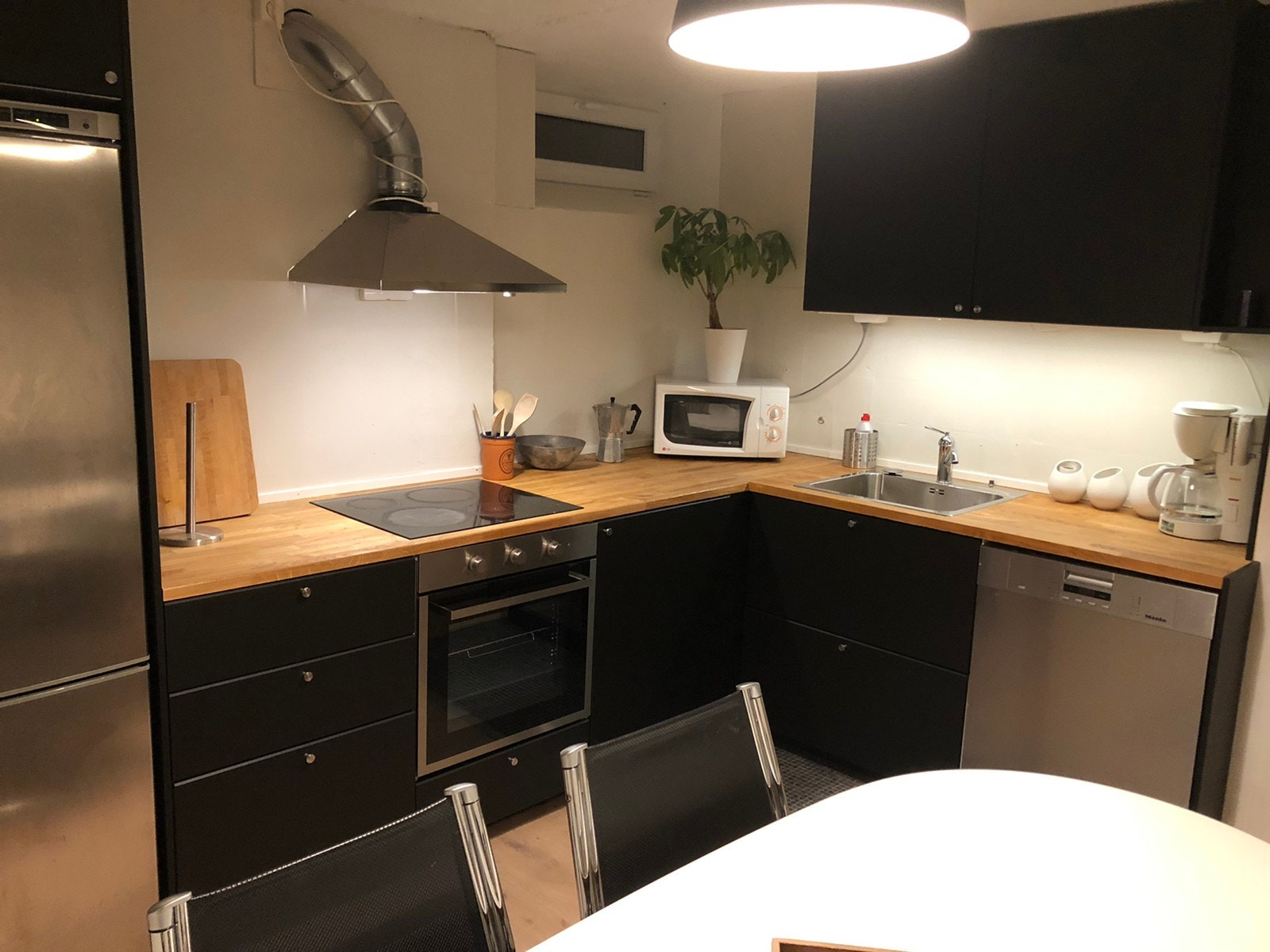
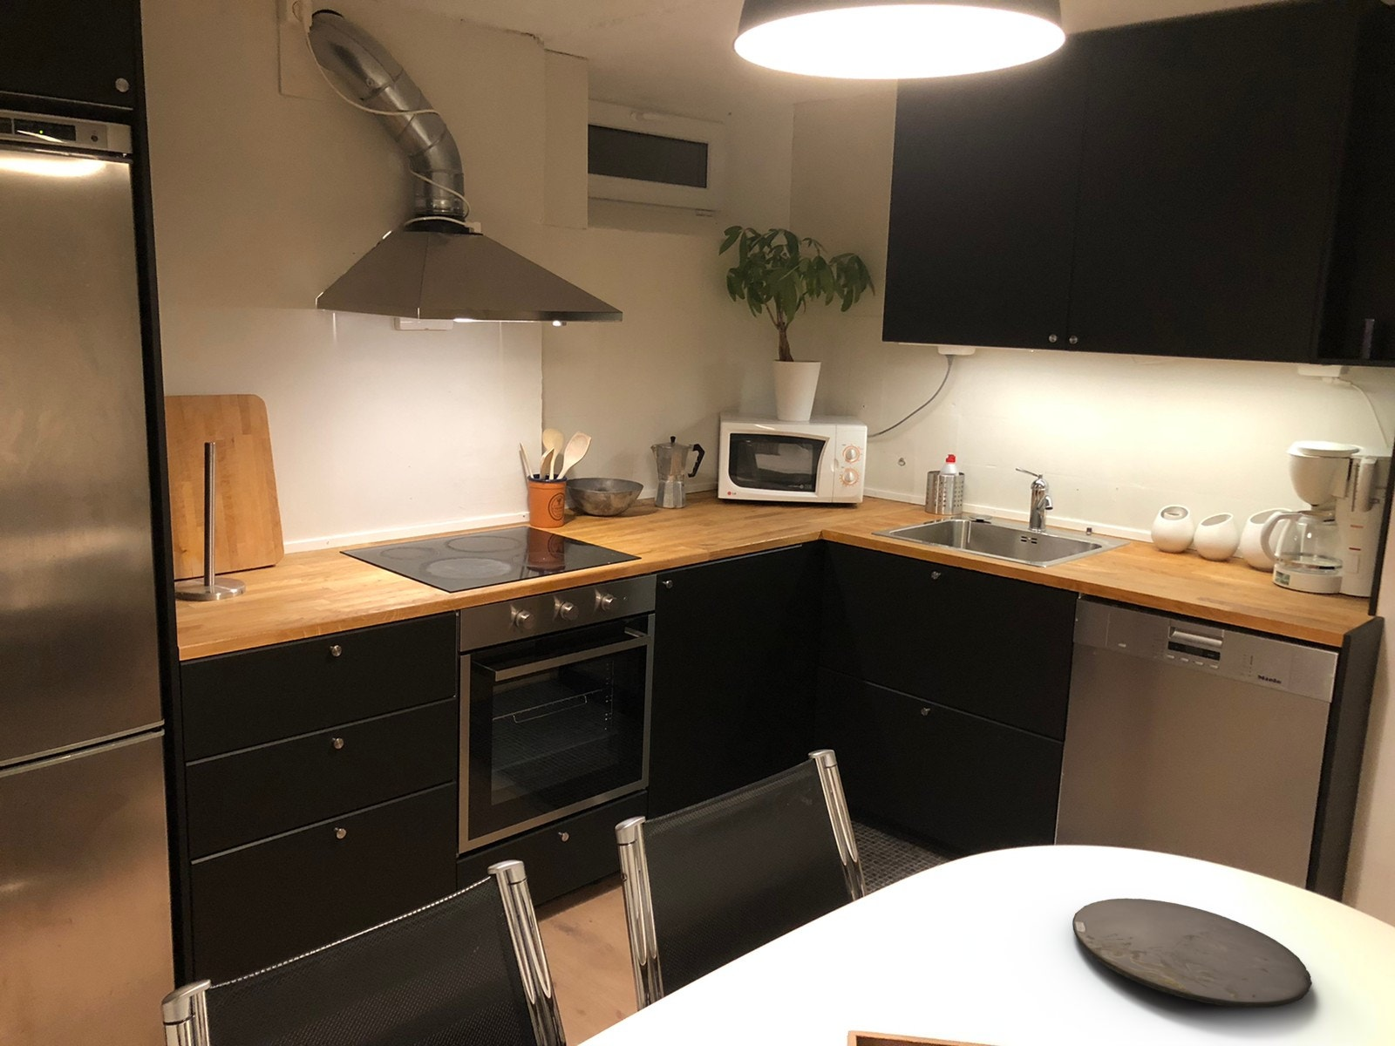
+ plate [1072,897,1313,1009]
